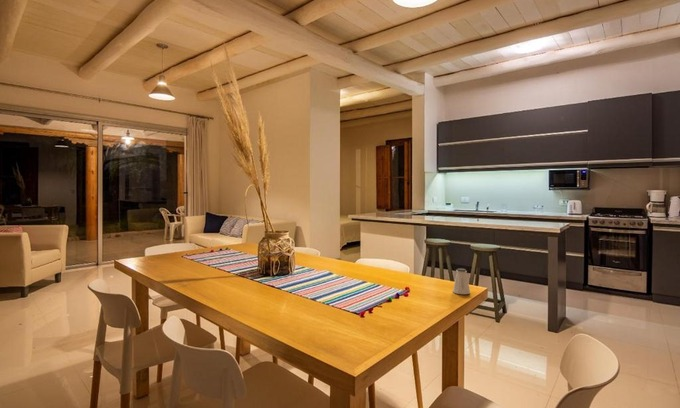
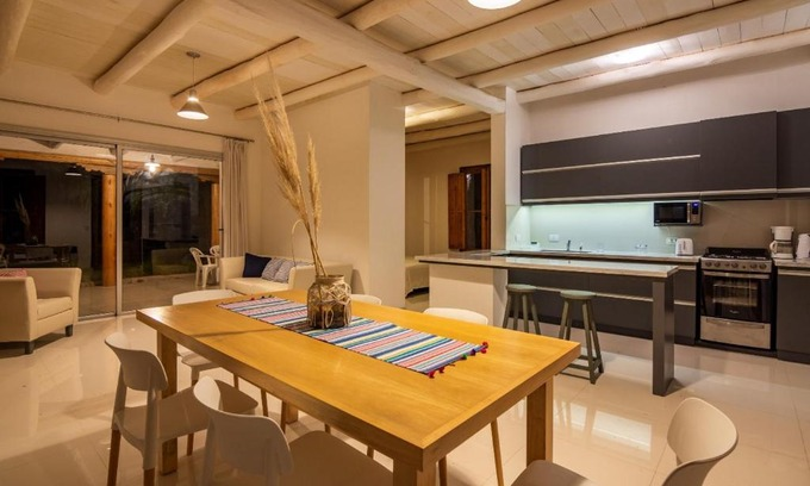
- saltshaker [452,267,471,295]
